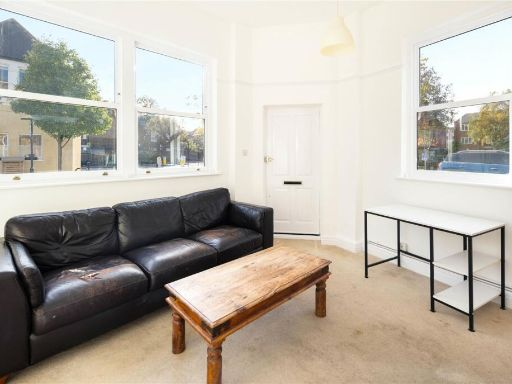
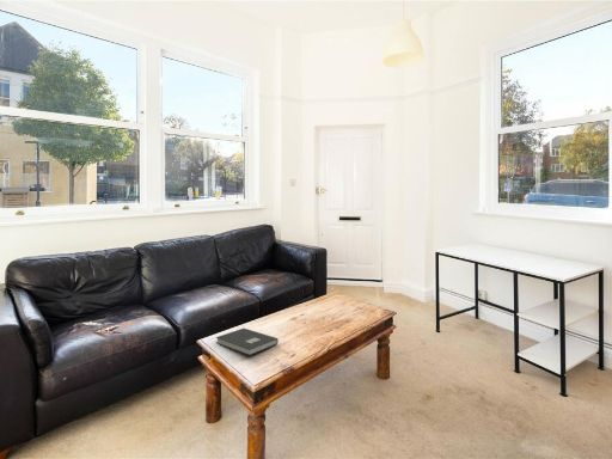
+ book [215,328,280,356]
